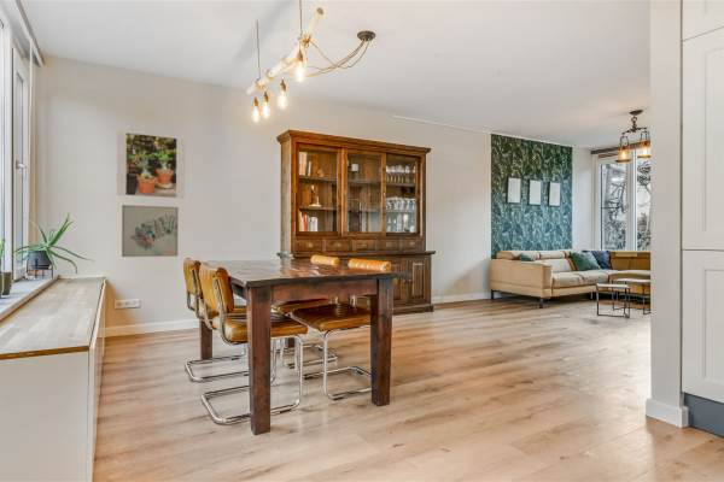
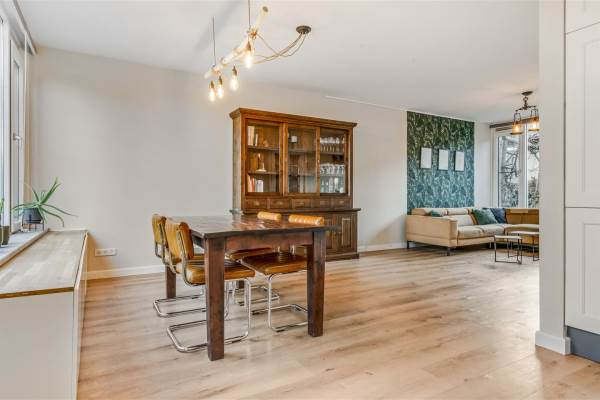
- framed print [116,130,186,199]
- wall art [121,204,180,258]
